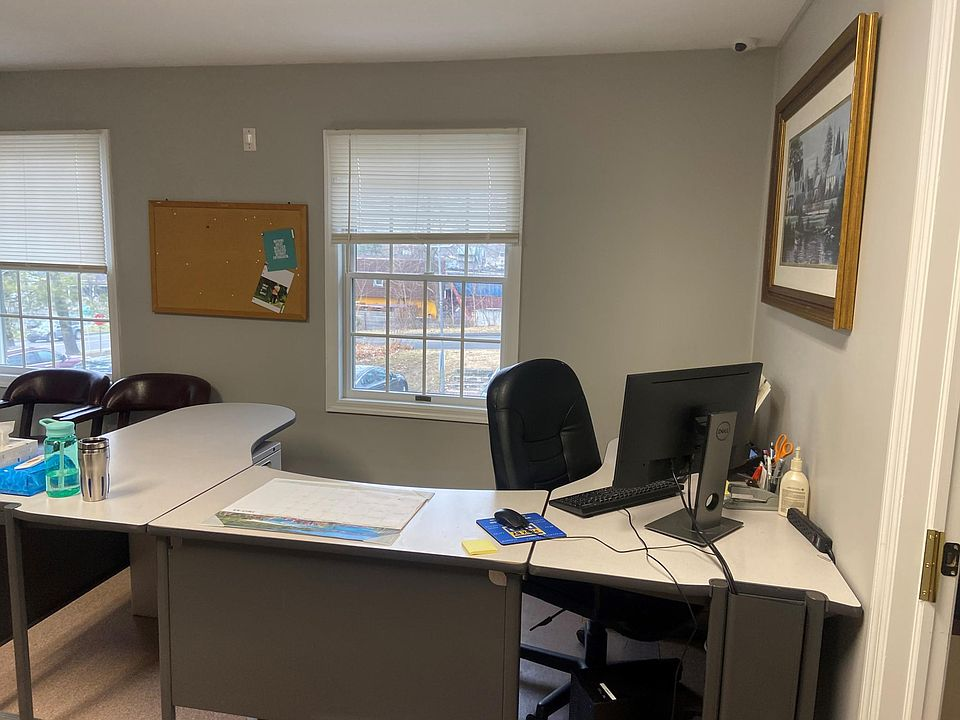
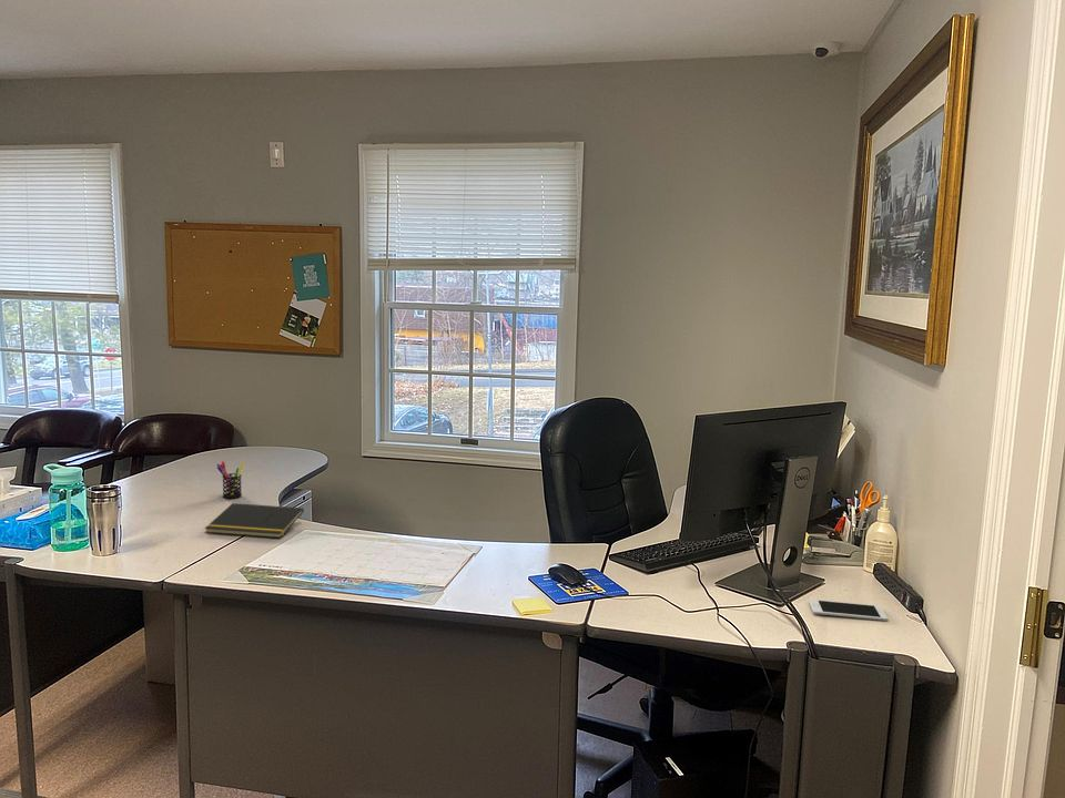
+ notepad [204,502,305,539]
+ cell phone [808,598,889,622]
+ pen holder [216,460,245,500]
